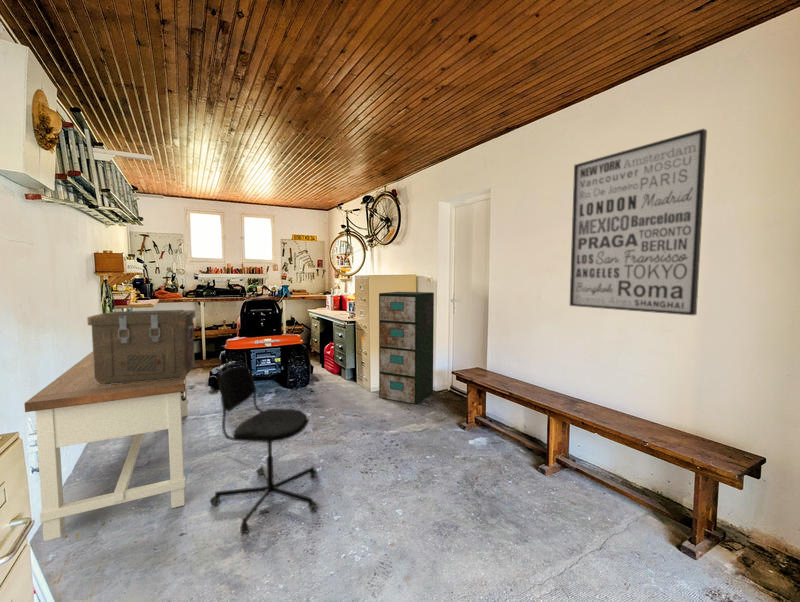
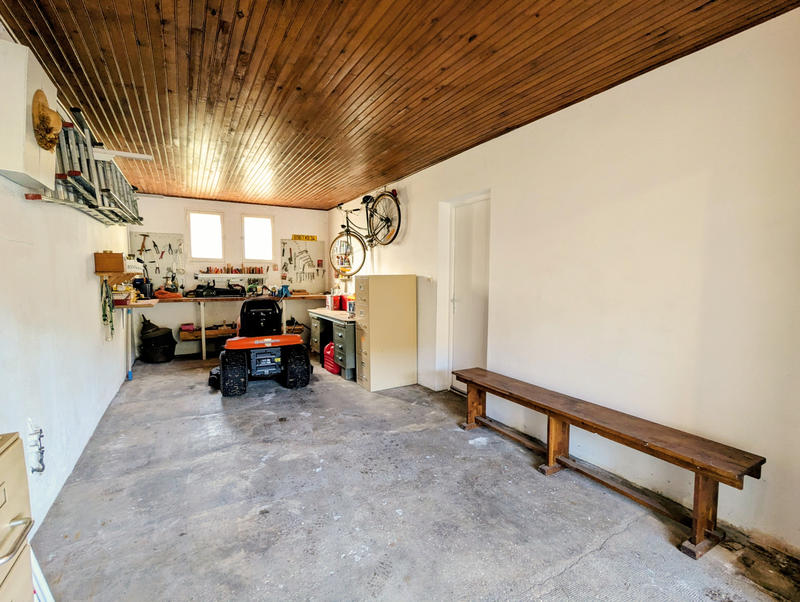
- filing cabinet [378,291,435,405]
- ammunition box [86,309,196,385]
- wall art [569,128,708,316]
- desk [24,351,189,542]
- office chair [209,361,318,536]
